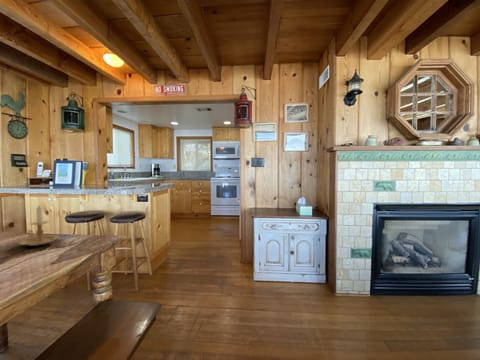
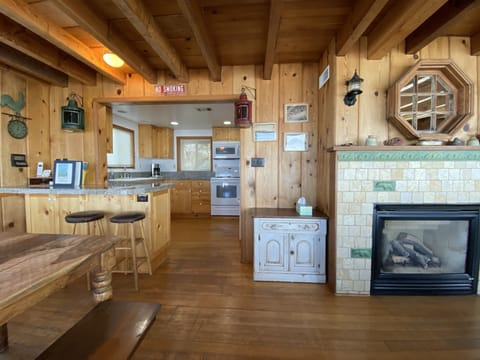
- candle holder [18,204,61,247]
